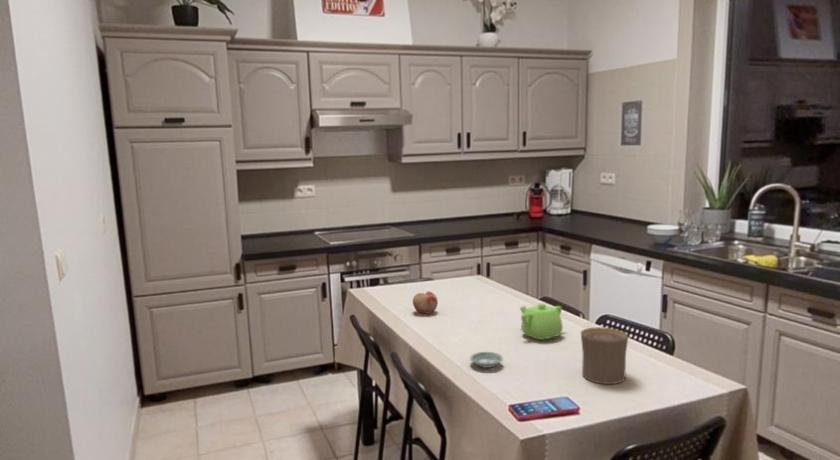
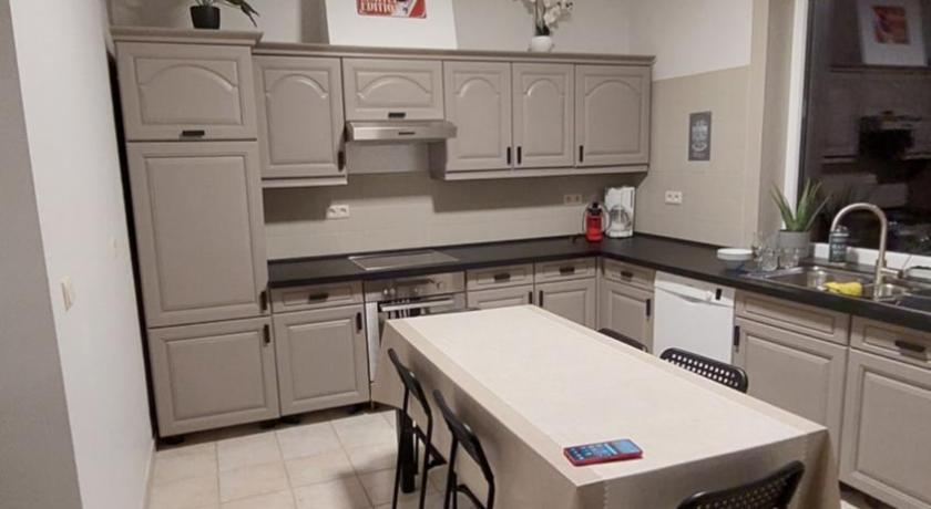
- saucer [469,351,504,369]
- fruit [412,290,439,314]
- teapot [519,302,564,341]
- cup [580,326,629,385]
